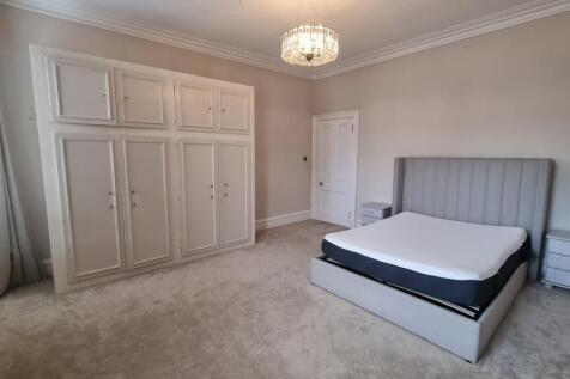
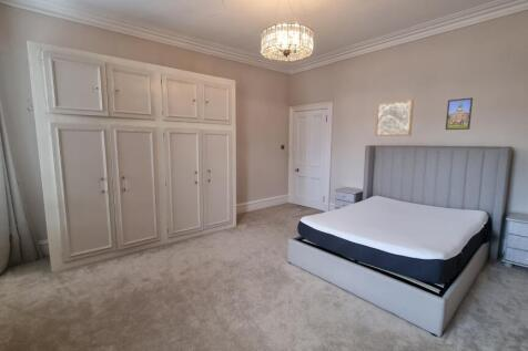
+ wall art [374,99,415,137]
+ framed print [445,96,474,131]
